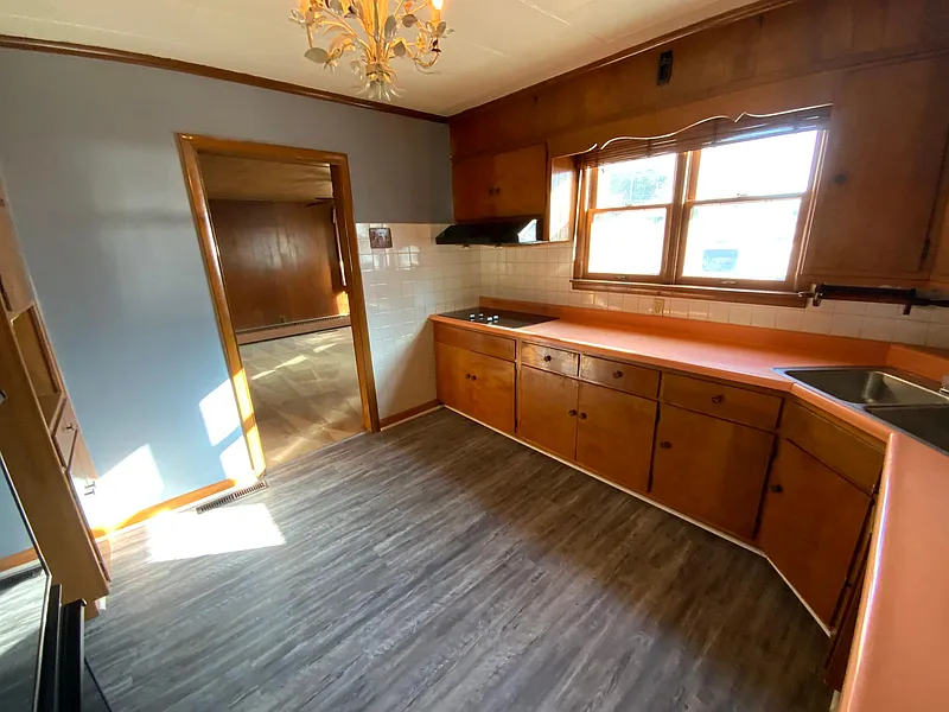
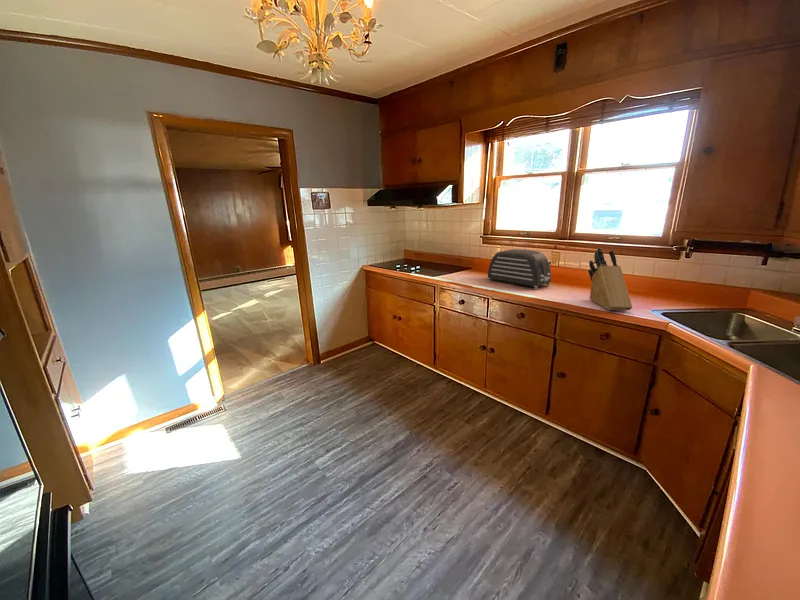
+ knife block [587,247,633,312]
+ toaster [487,248,552,290]
